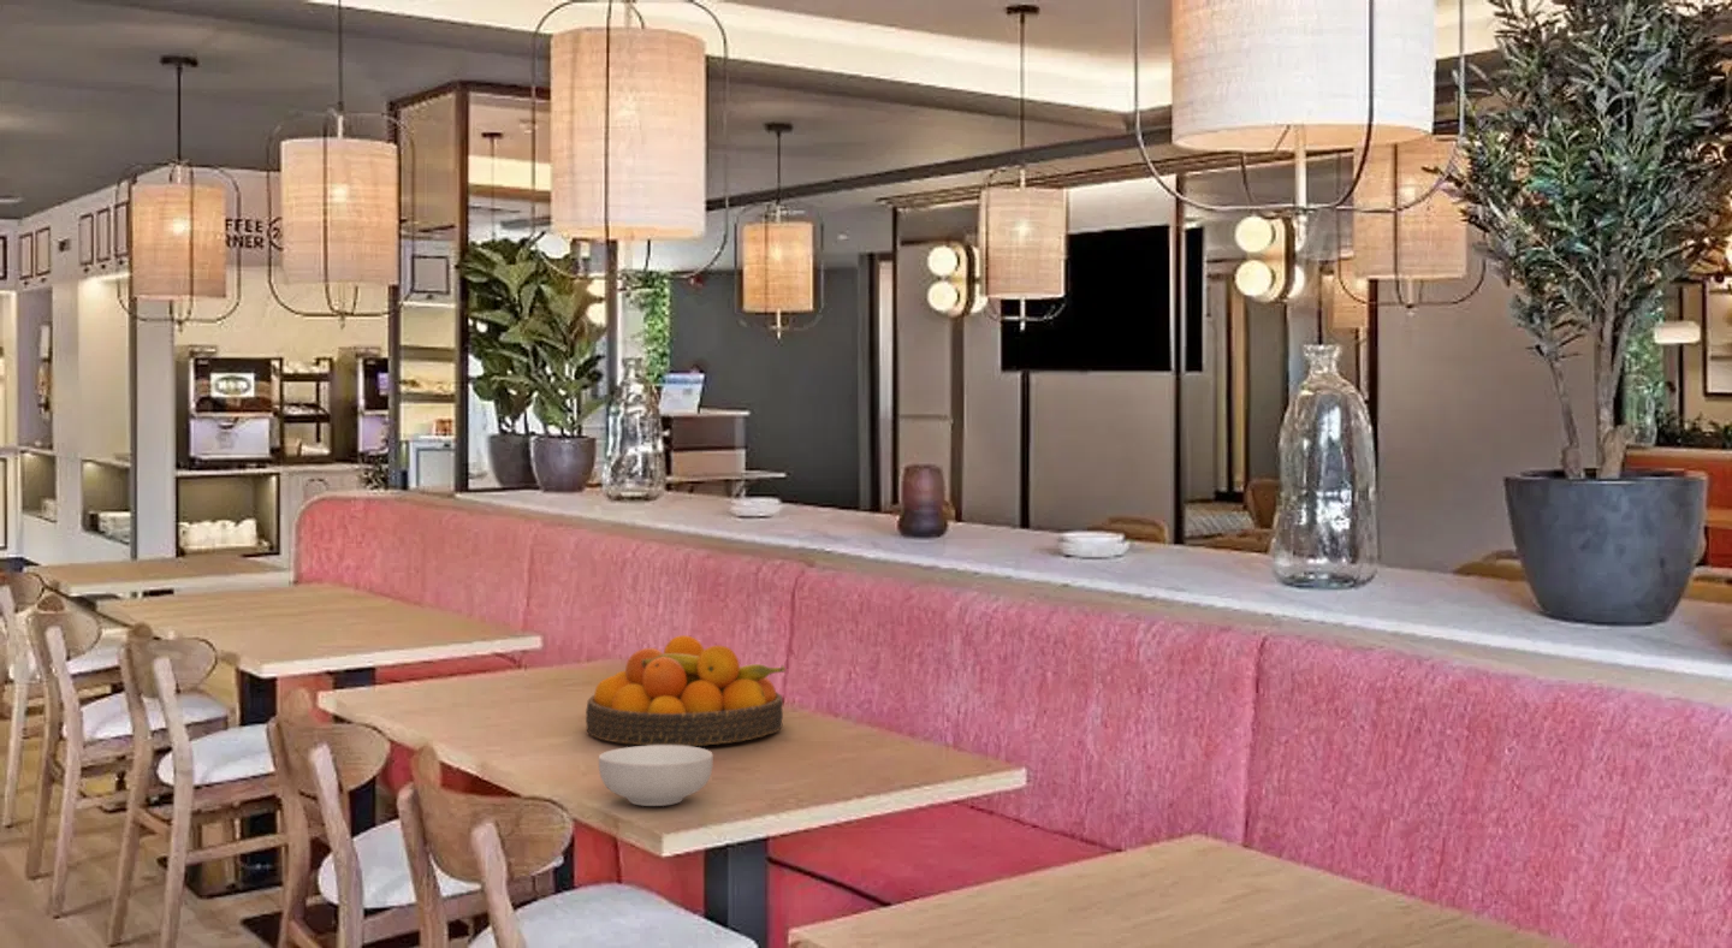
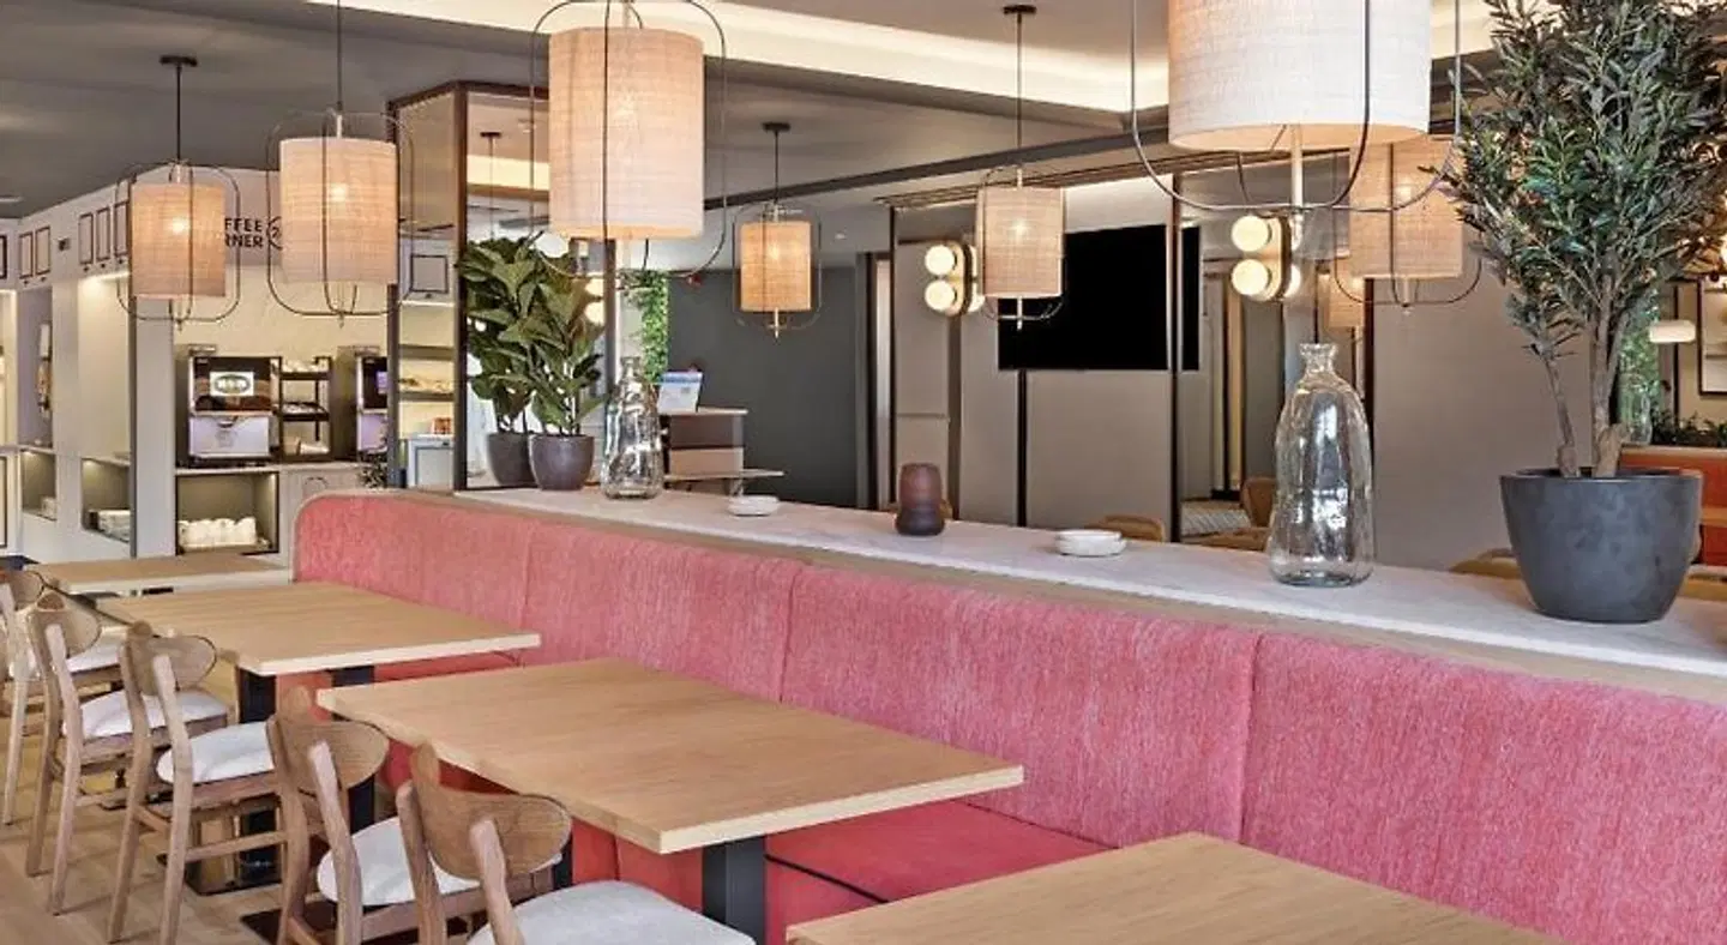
- cereal bowl [598,745,714,807]
- fruit bowl [585,634,787,747]
